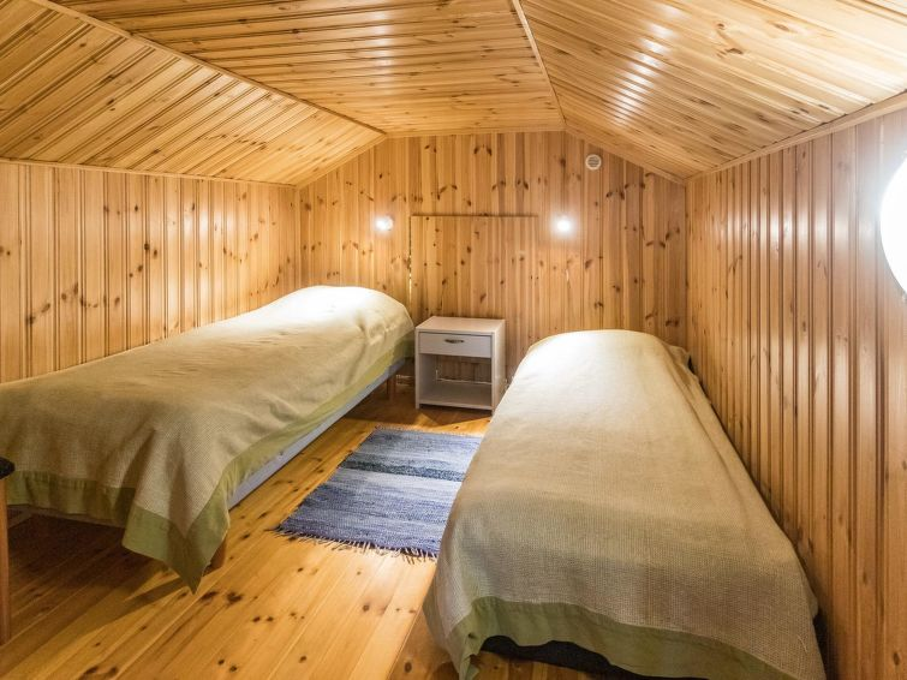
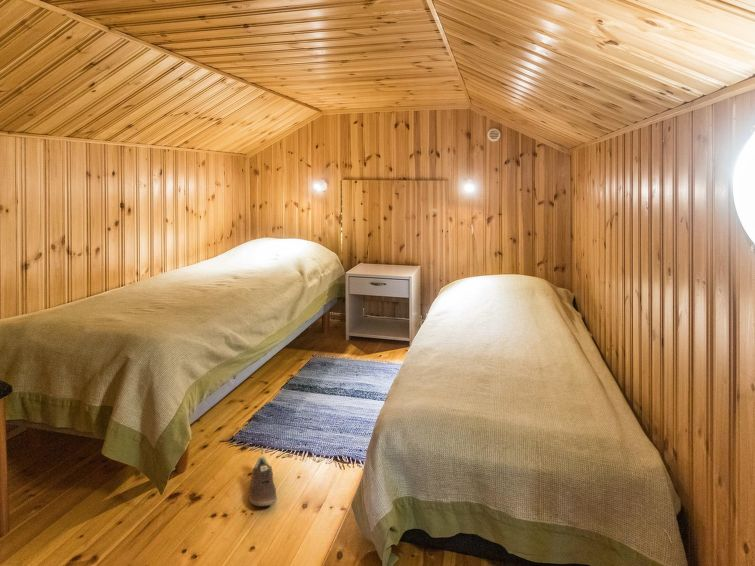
+ sneaker [248,455,278,507]
